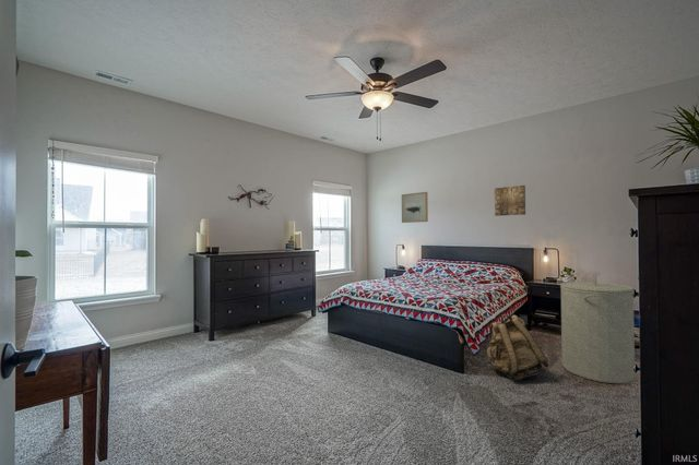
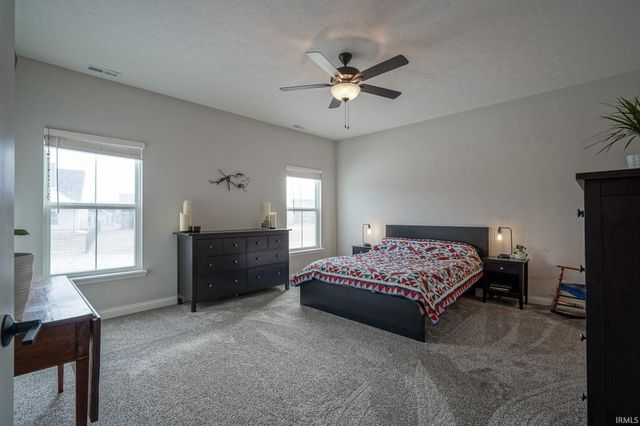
- backpack [486,313,549,382]
- wall art [494,184,526,217]
- wall art [401,191,429,224]
- laundry hamper [559,271,636,384]
